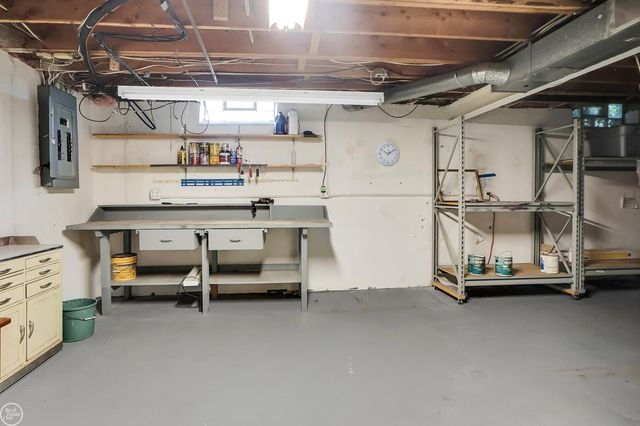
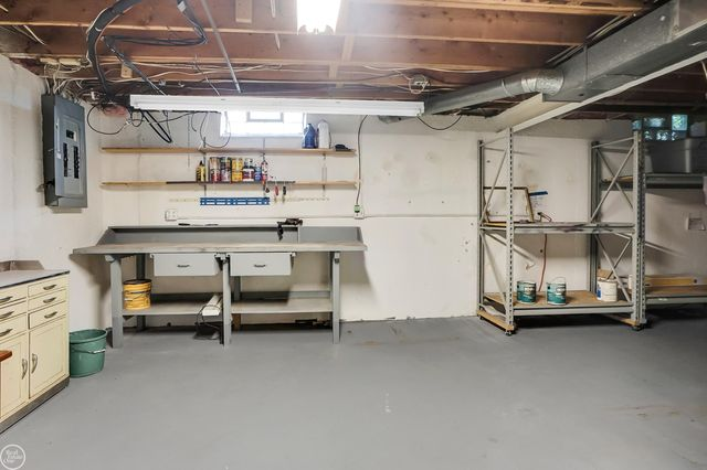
- wall clock [375,141,401,167]
